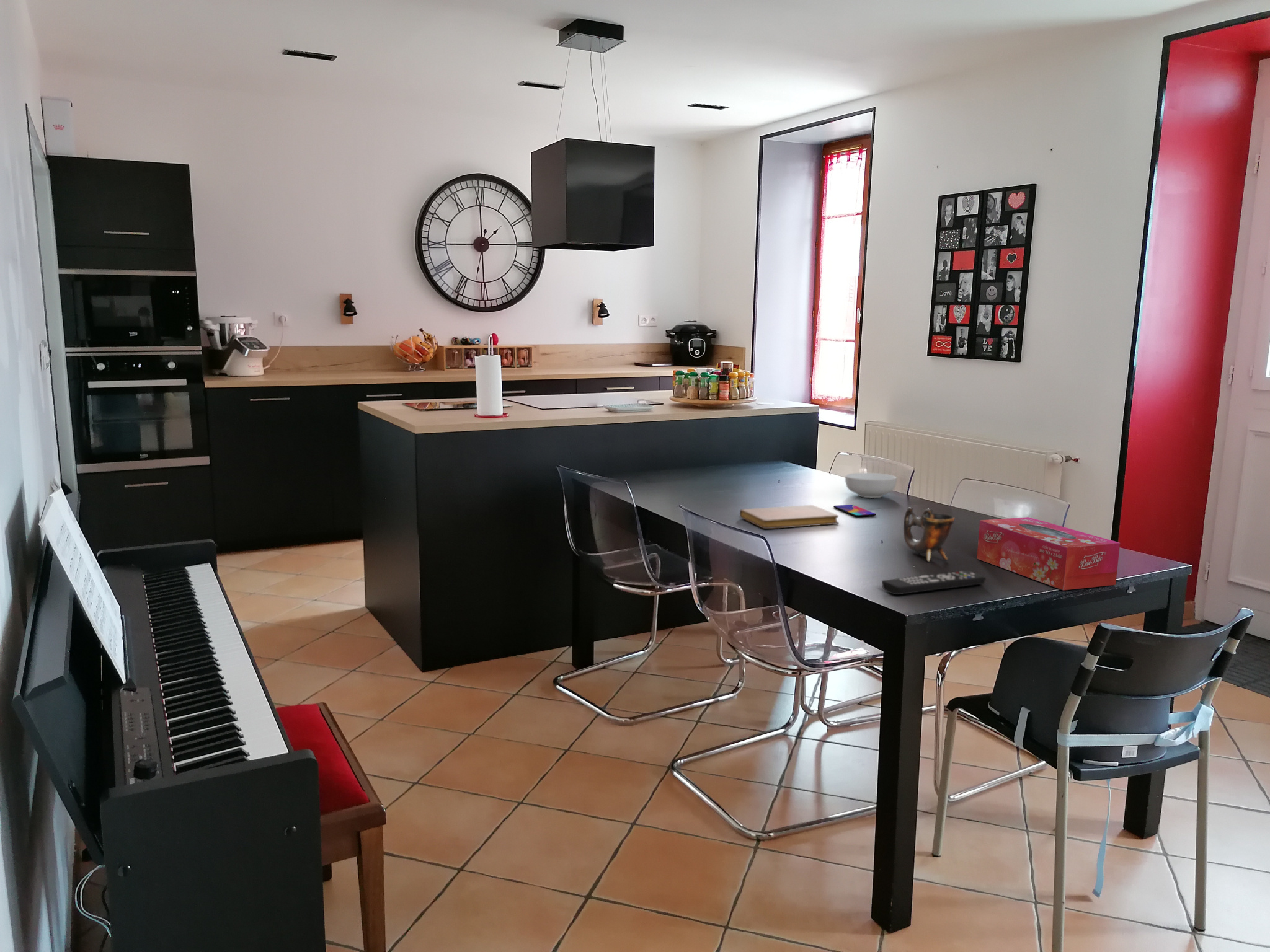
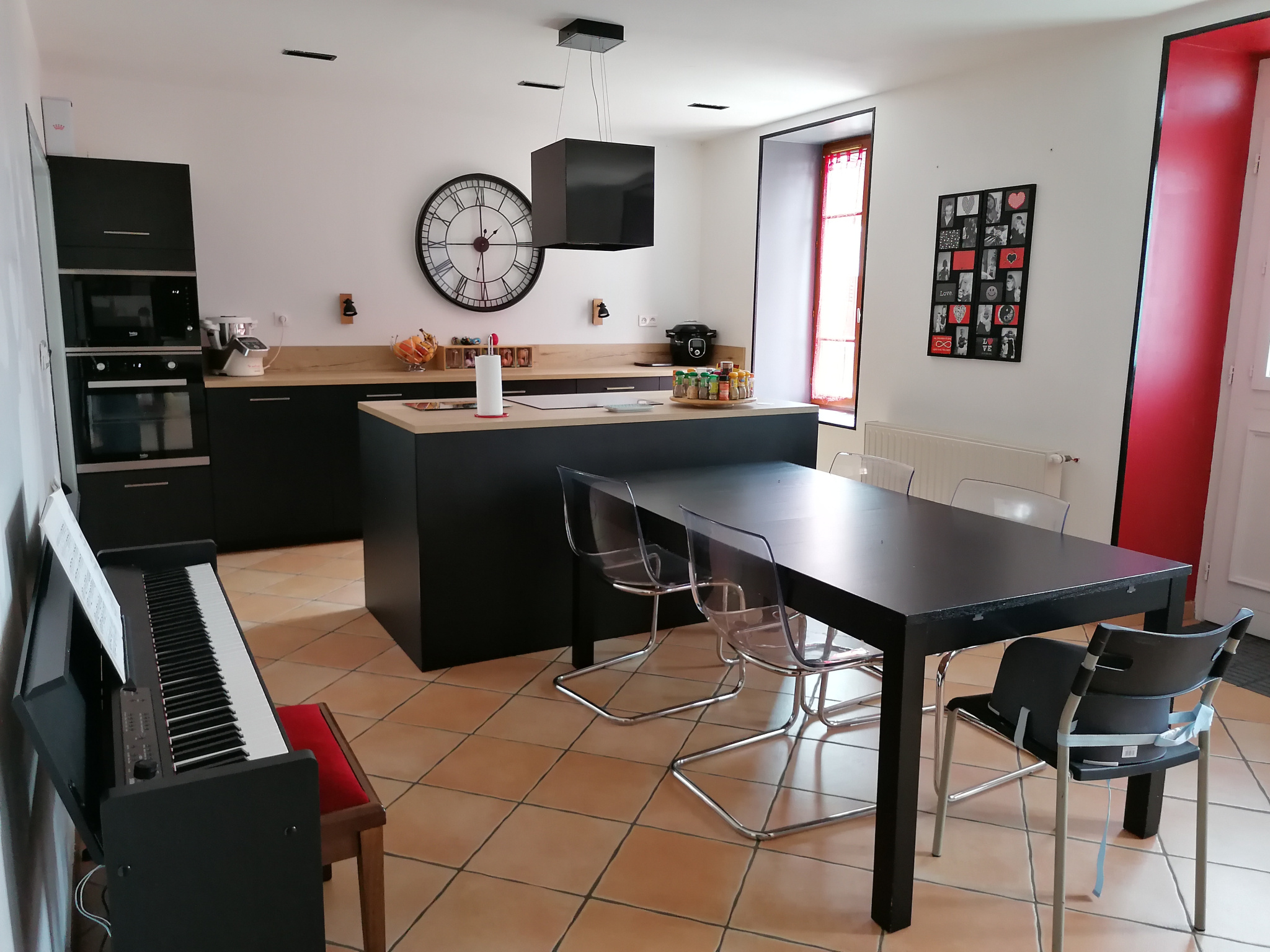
- tissue box [976,516,1121,591]
- cup [903,507,956,562]
- smartphone [833,504,877,518]
- cereal bowl [845,472,897,499]
- remote control [881,570,987,595]
- notebook [739,505,839,529]
